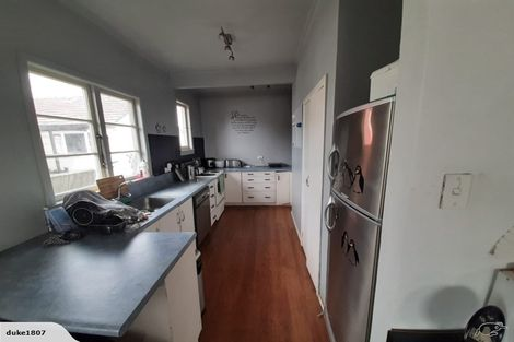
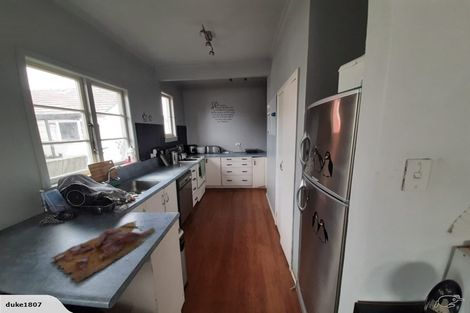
+ cutting board [50,220,156,283]
